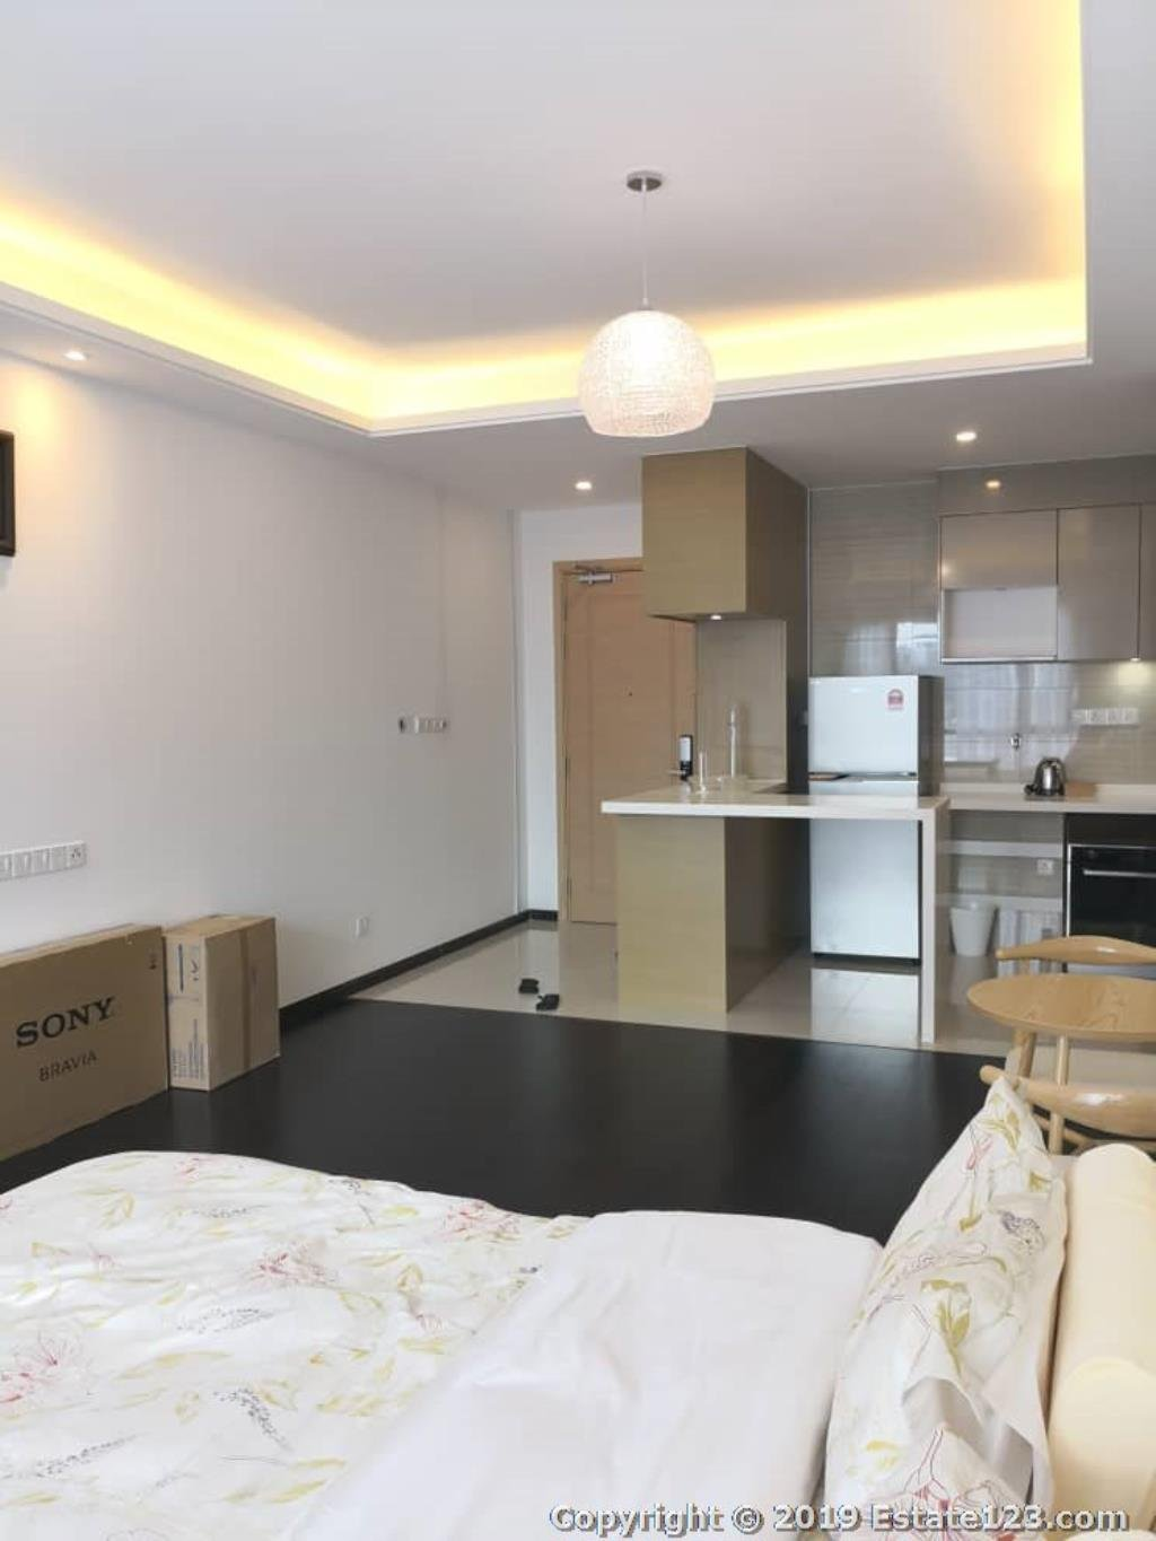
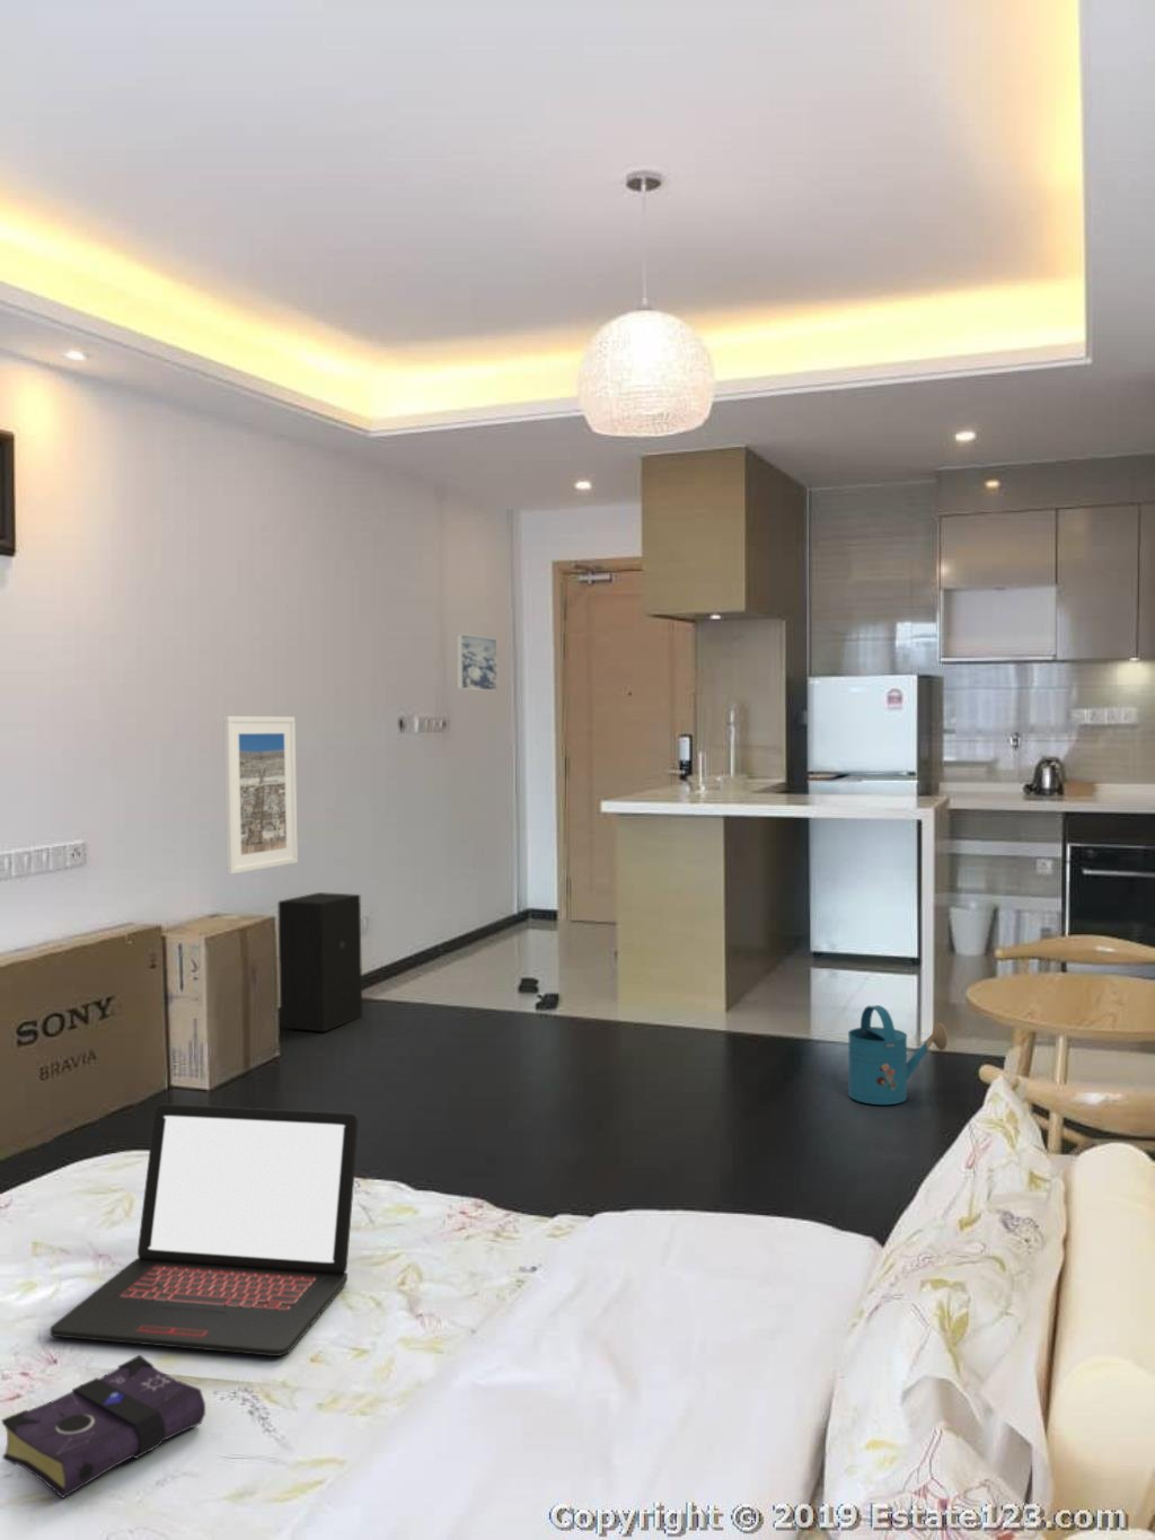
+ laptop [49,1103,360,1357]
+ book [0,1354,206,1500]
+ watering can [847,1004,949,1106]
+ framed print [222,715,298,875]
+ speaker [277,891,363,1034]
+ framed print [456,633,499,692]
